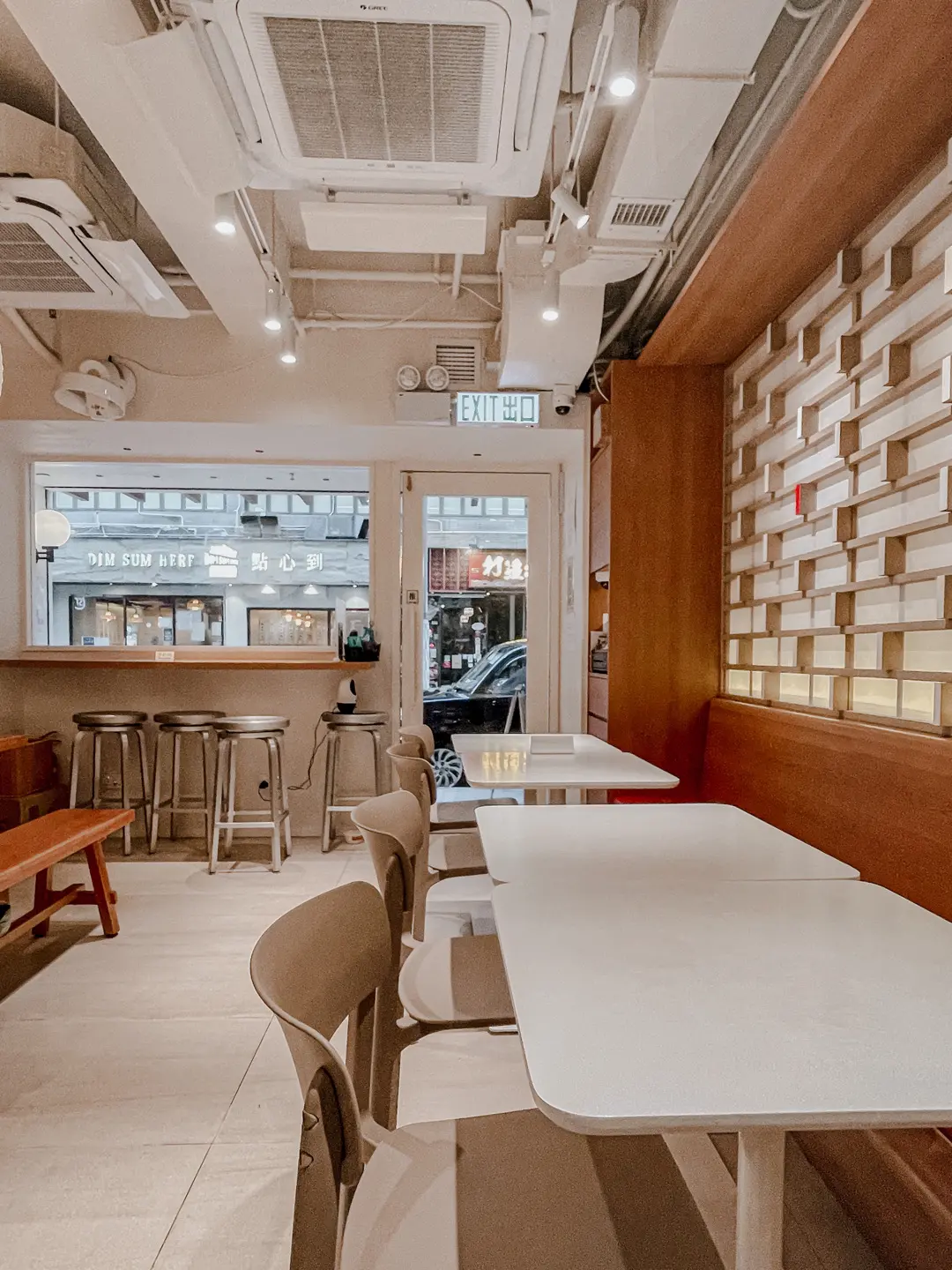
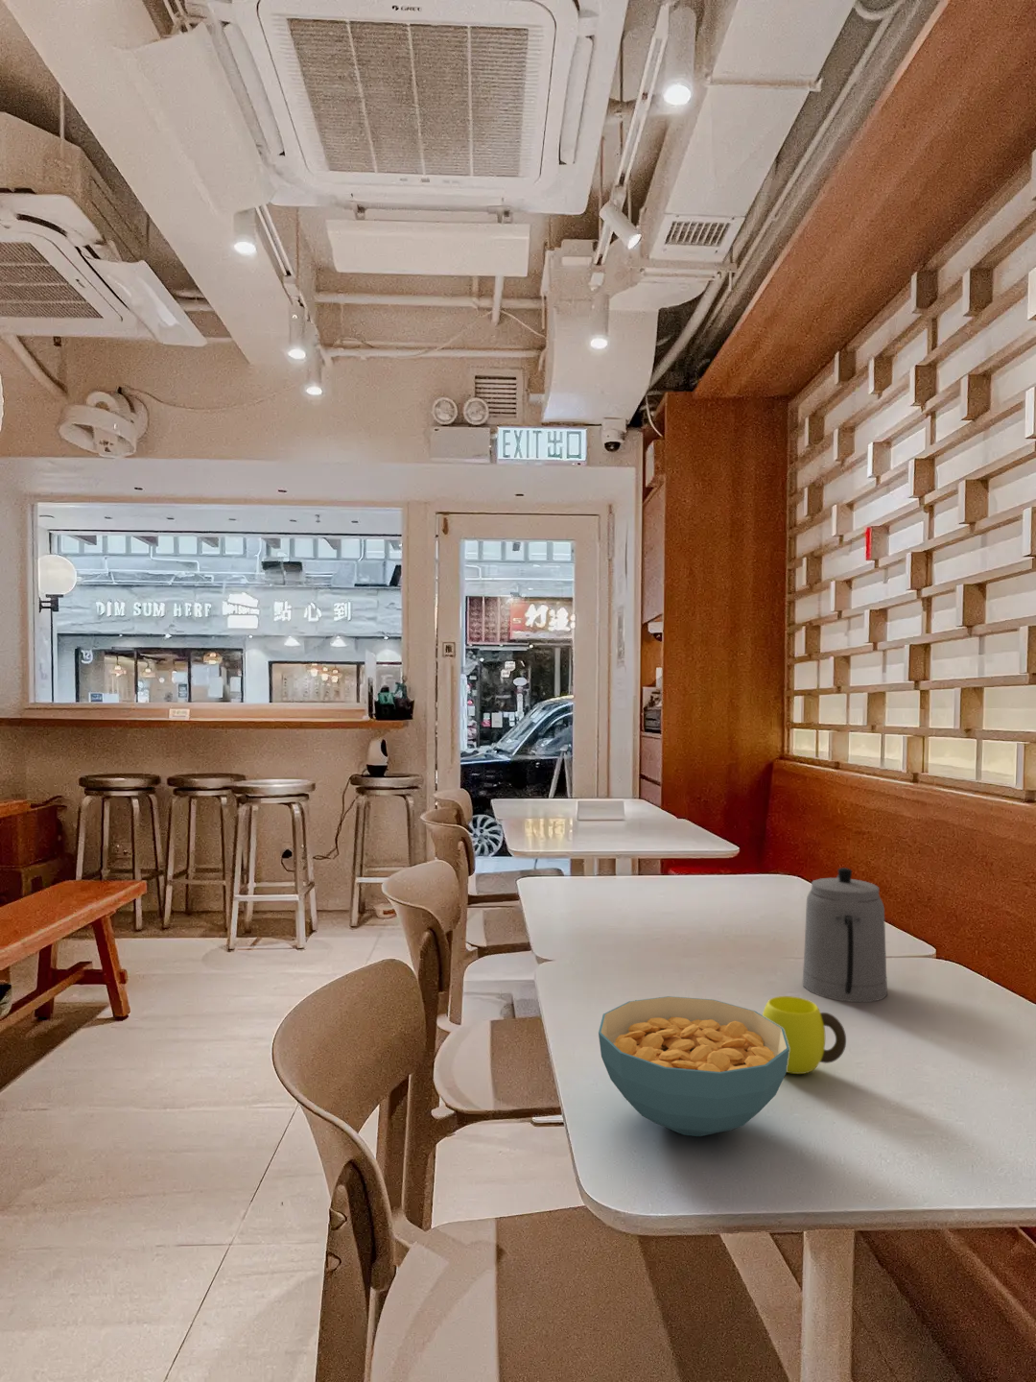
+ cup [762,996,847,1075]
+ cereal bowl [597,996,789,1137]
+ teapot [802,866,888,1003]
